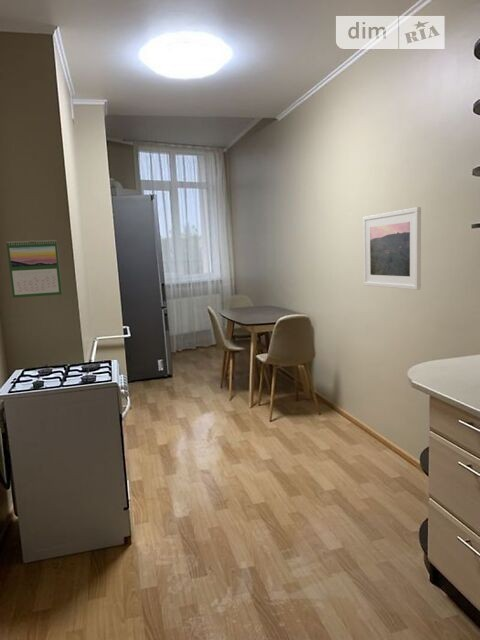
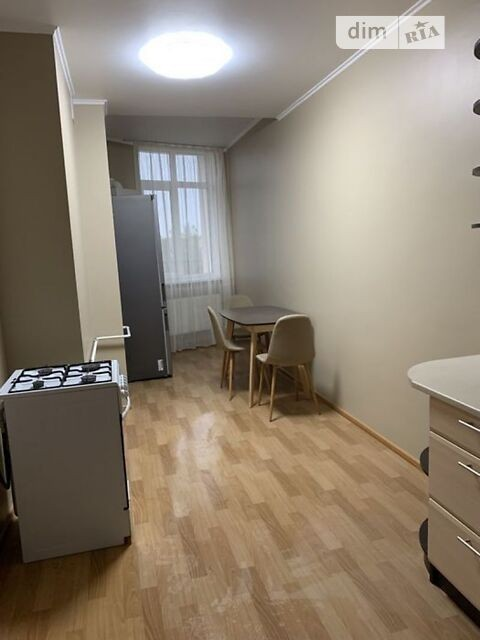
- calendar [6,239,63,299]
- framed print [362,206,422,291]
